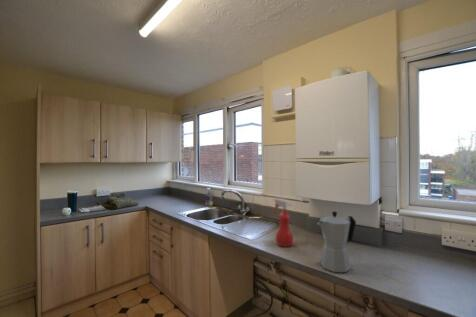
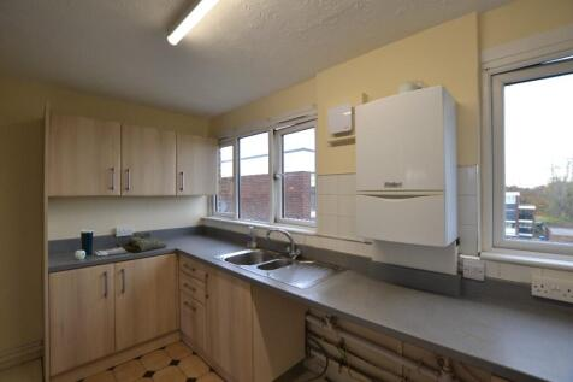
- spray bottle [271,198,294,248]
- moka pot [316,210,357,273]
